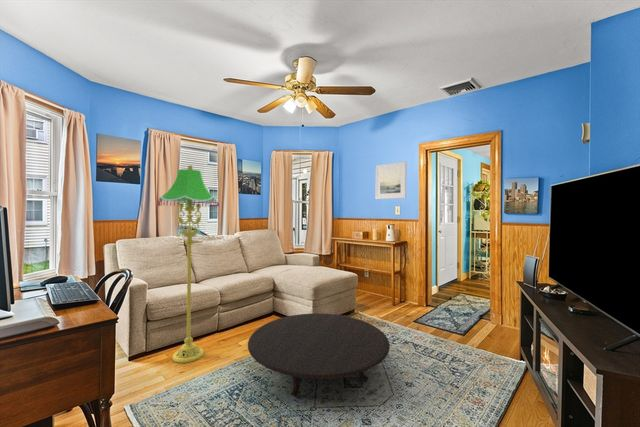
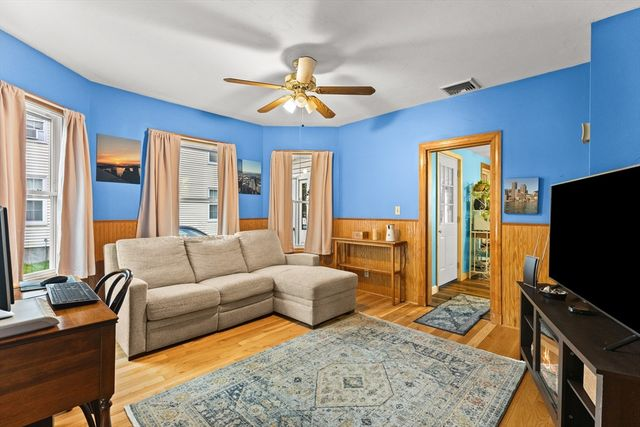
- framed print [374,161,408,200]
- floor lamp [157,164,220,364]
- table [247,312,391,397]
